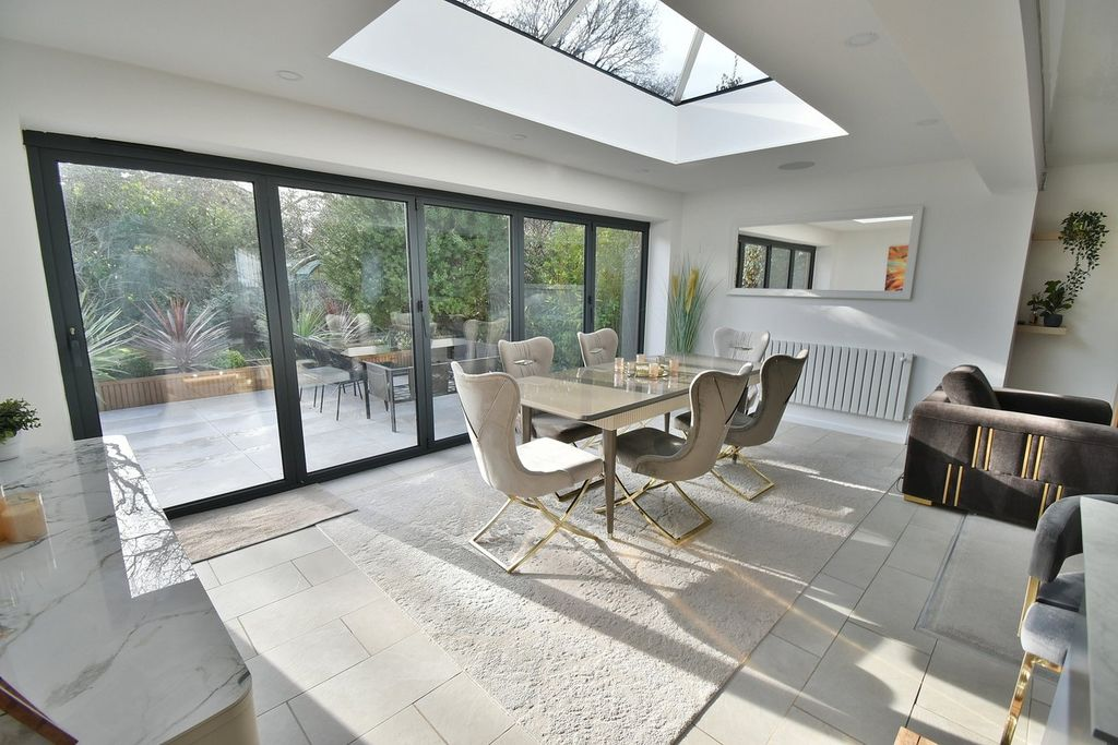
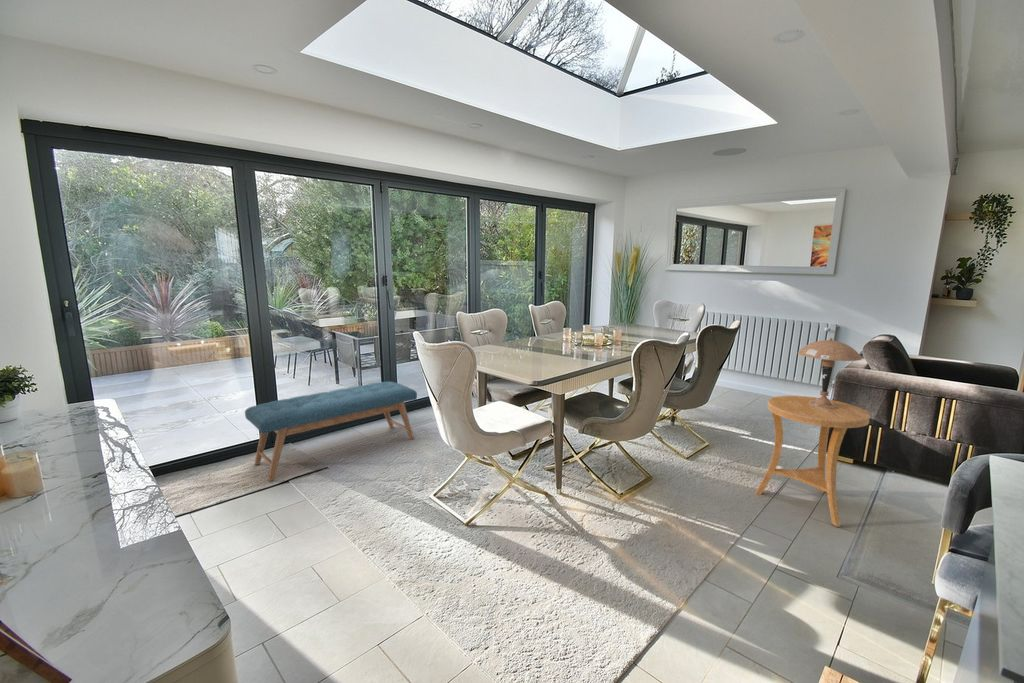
+ table lamp [797,337,863,409]
+ side table [755,395,871,527]
+ bench [244,380,418,482]
